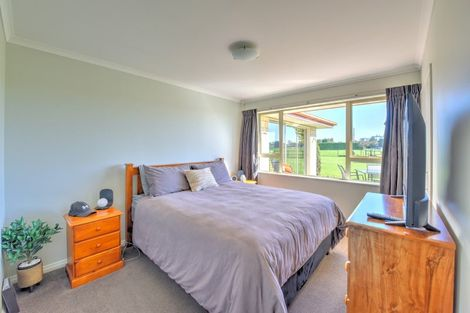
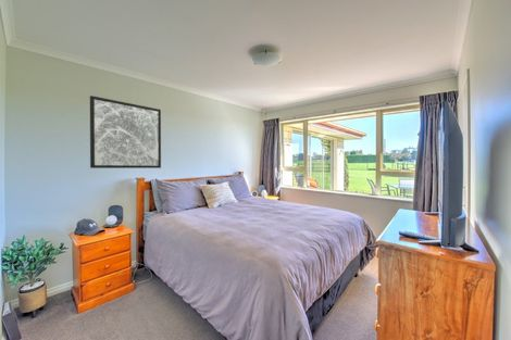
+ wall art [89,95,162,169]
